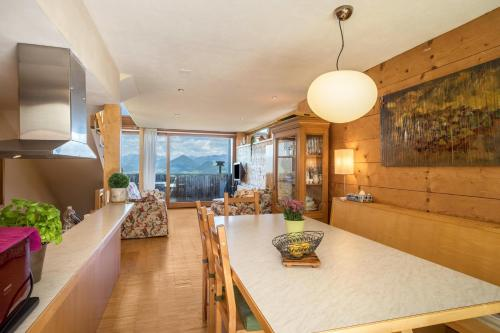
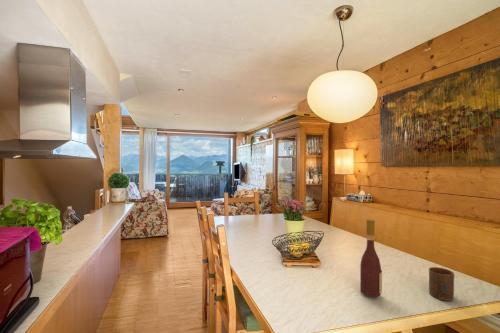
+ cup [428,266,455,302]
+ wine bottle [359,218,383,298]
